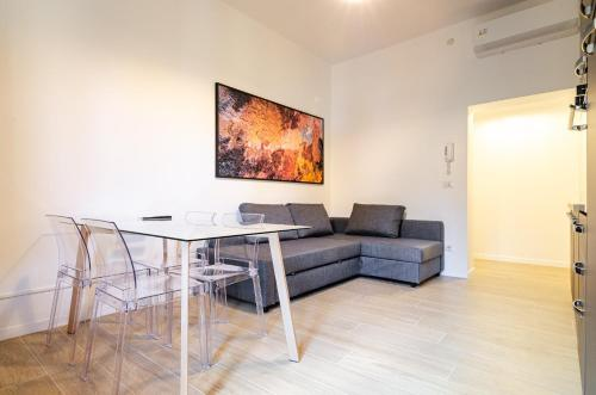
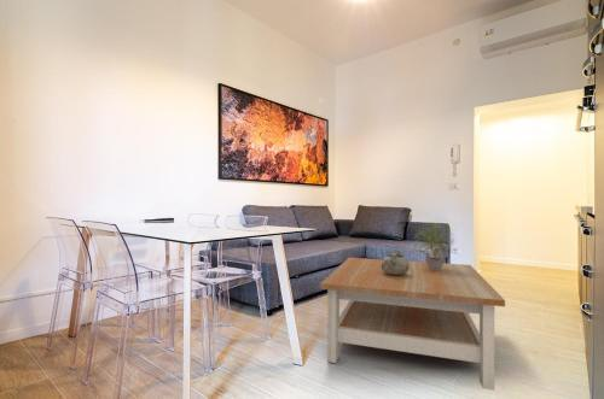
+ potted plant [413,221,455,271]
+ coffee table [319,257,506,391]
+ decorative bowl [382,248,410,275]
